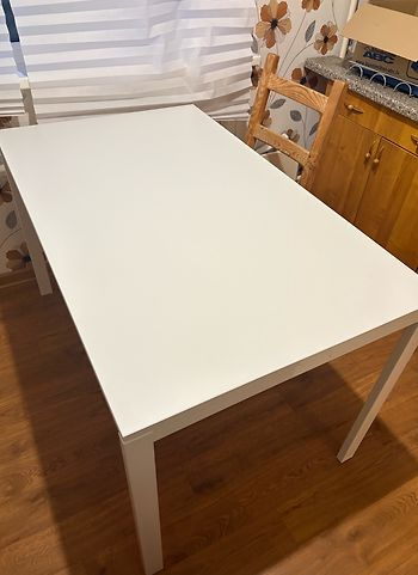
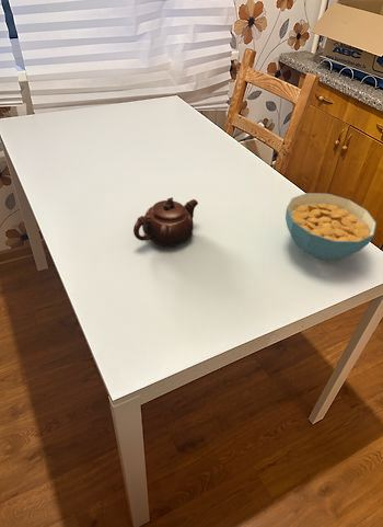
+ cereal bowl [285,192,378,261]
+ teapot [132,196,199,248]
